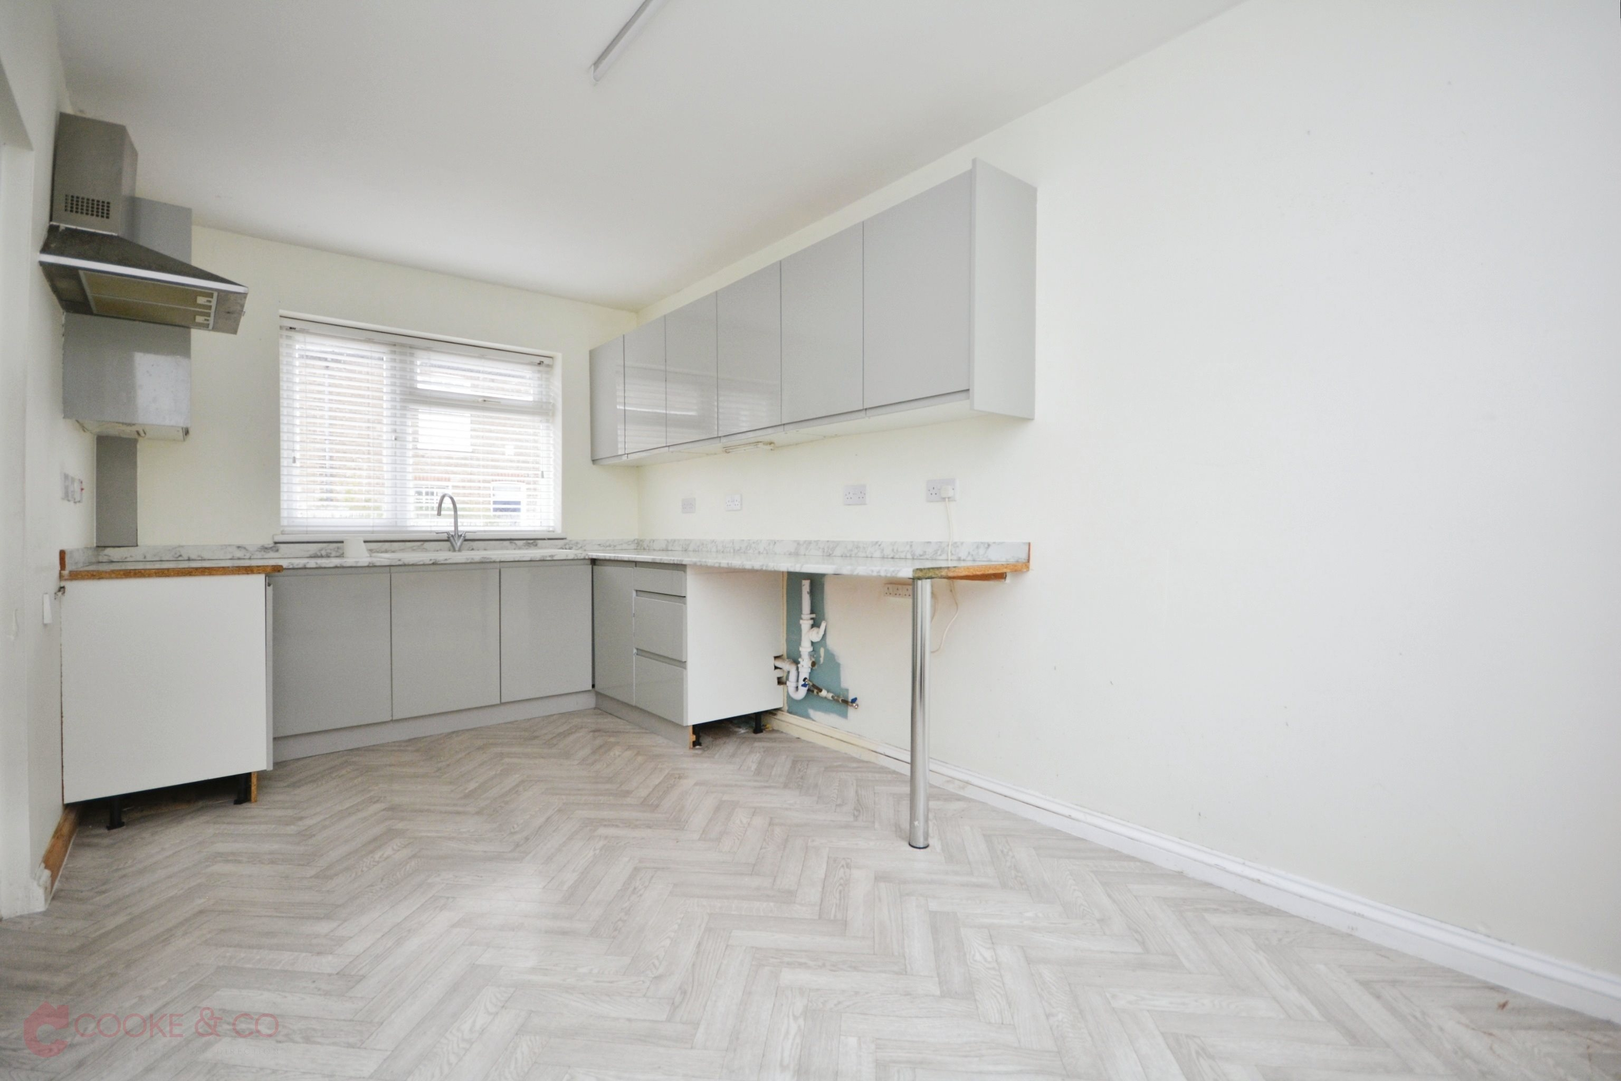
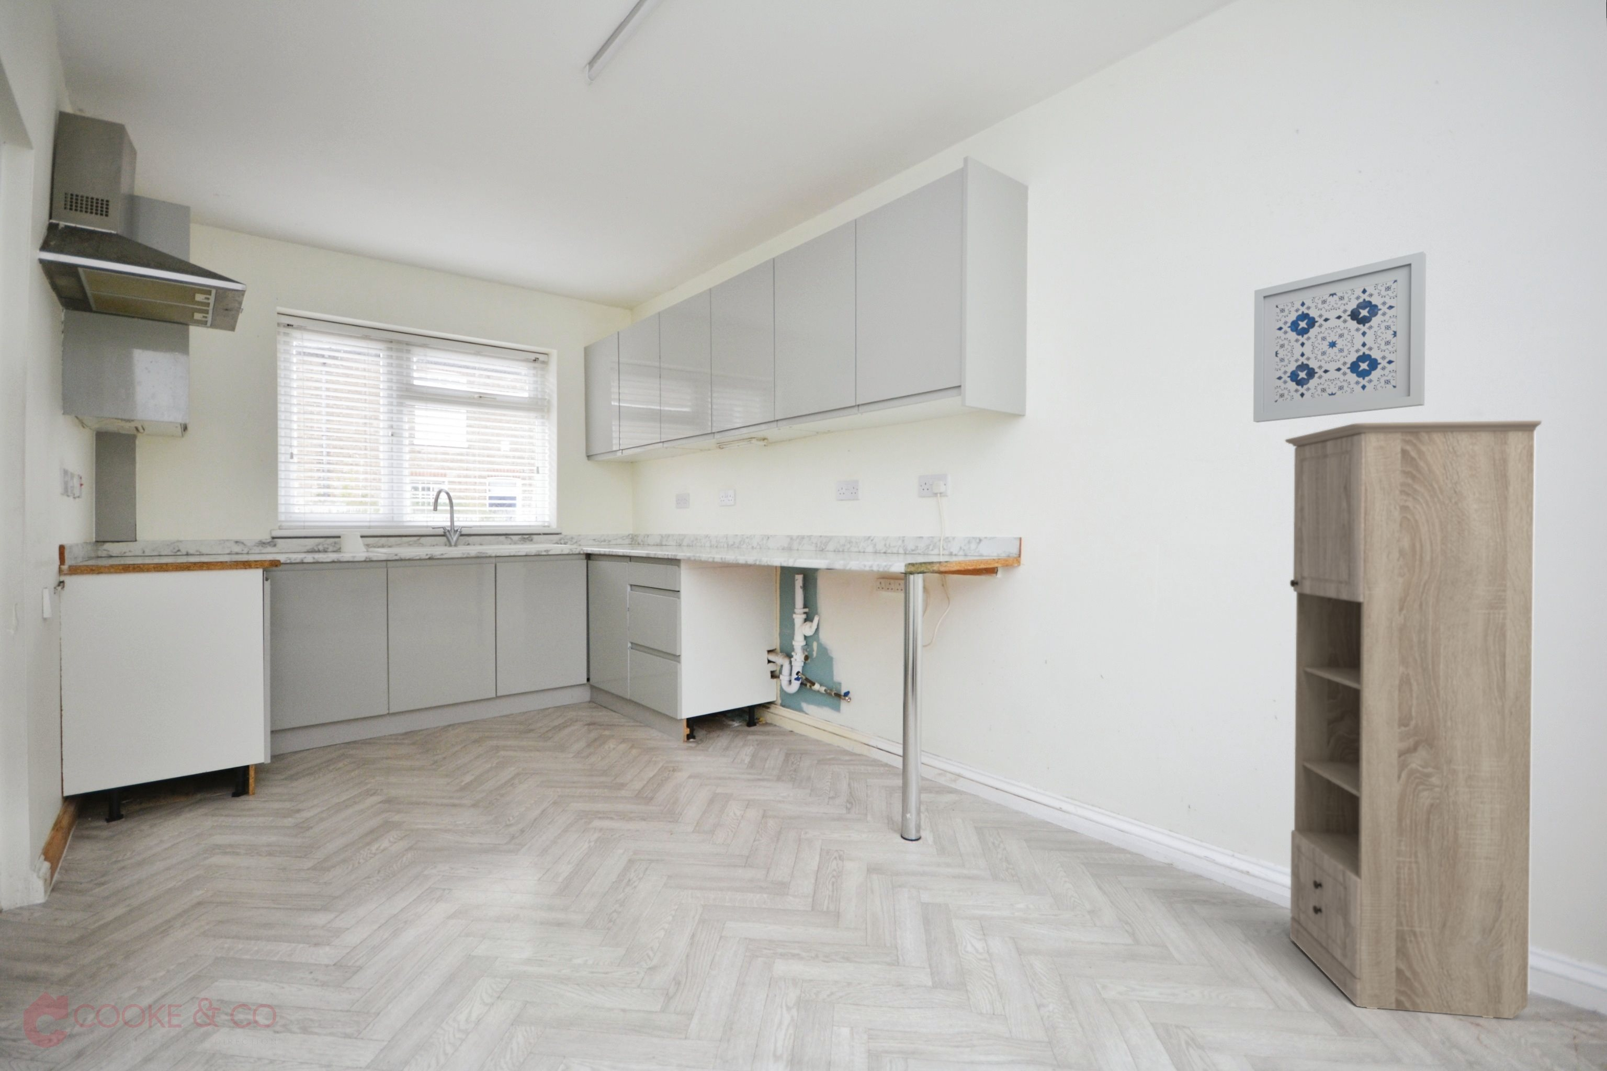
+ wall art [1253,251,1426,423]
+ storage cabinet [1285,420,1542,1020]
